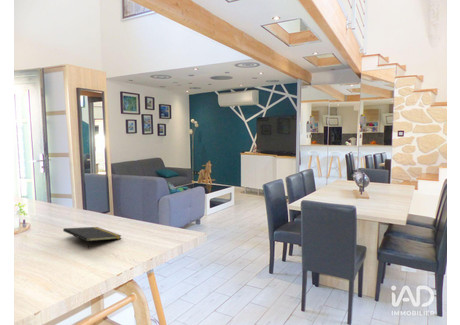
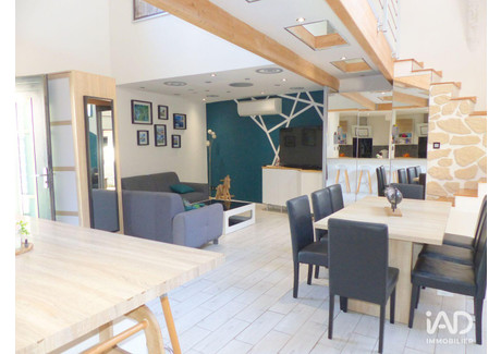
- notepad [62,226,122,250]
